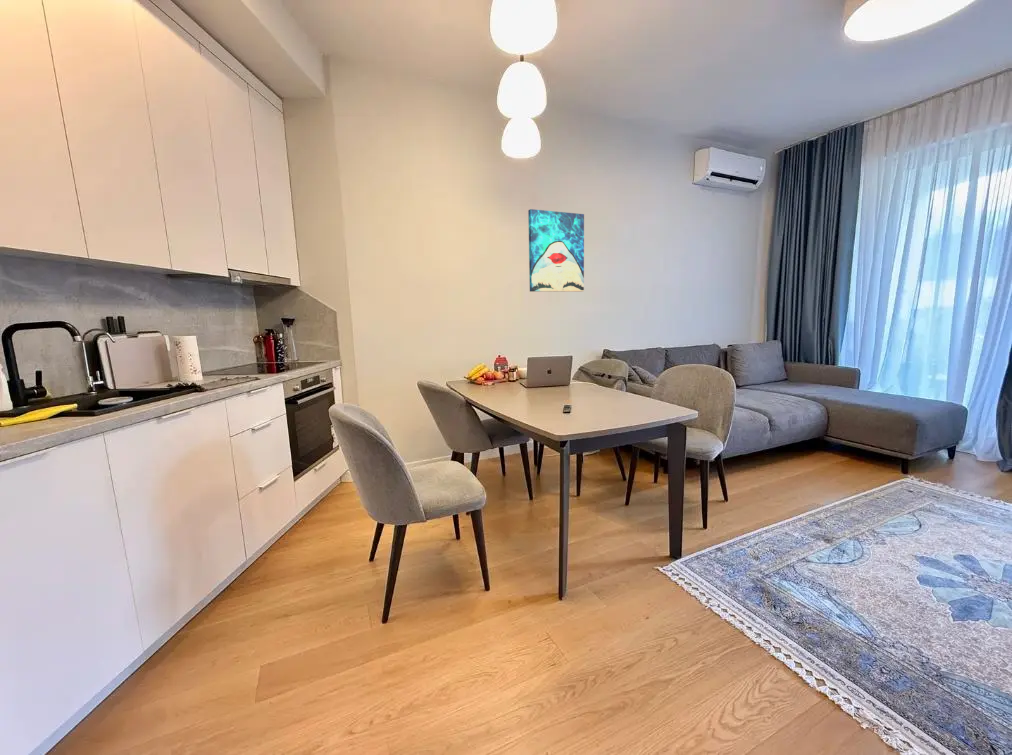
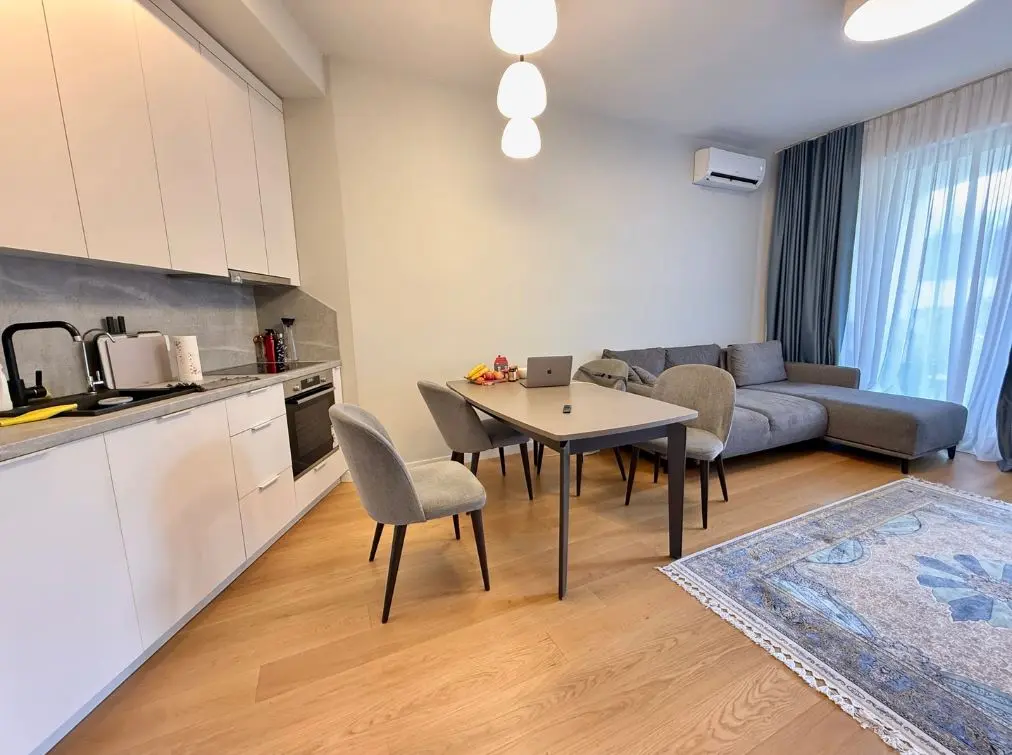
- wall art [527,208,585,293]
